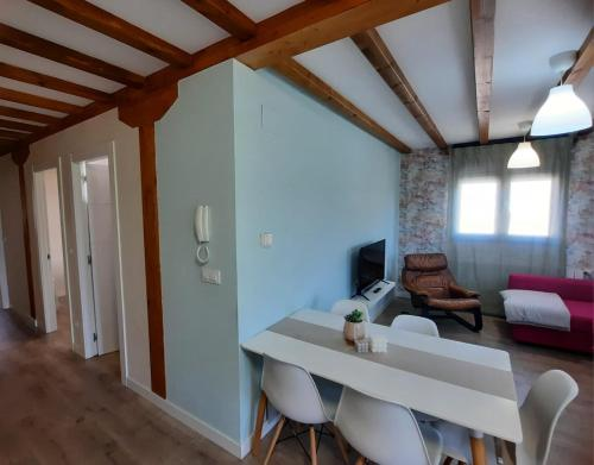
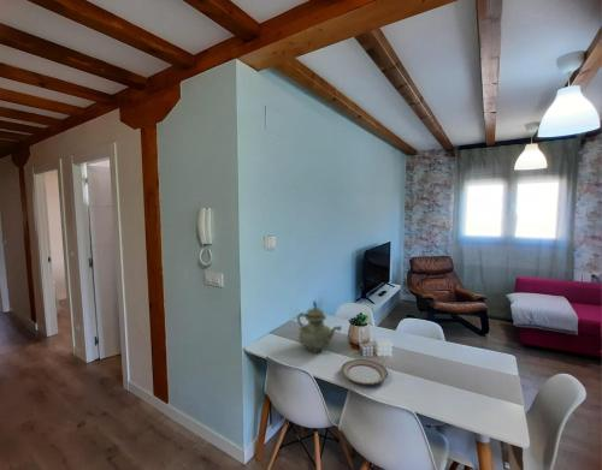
+ plate [340,358,389,385]
+ teapot [296,299,342,353]
